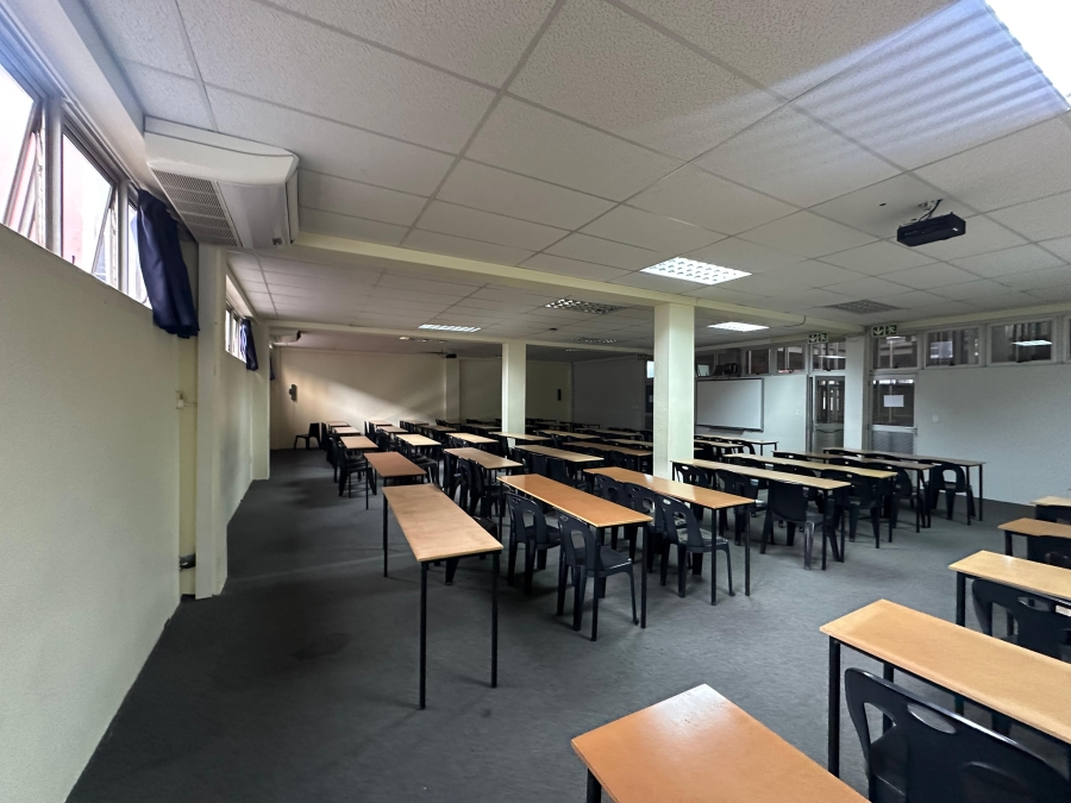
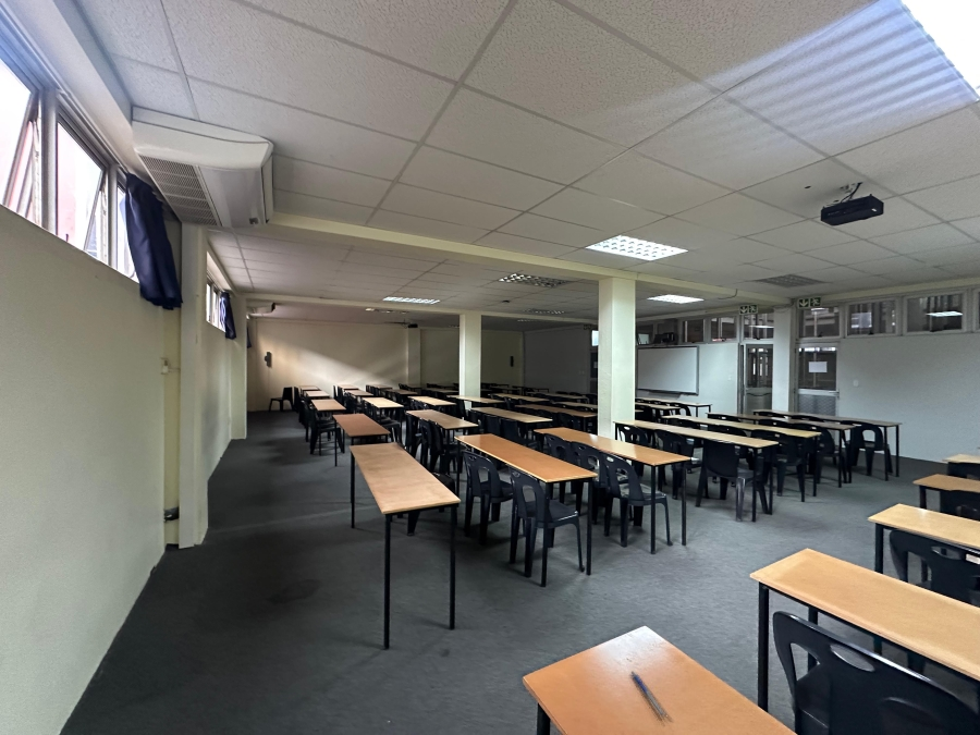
+ pen [628,670,666,718]
